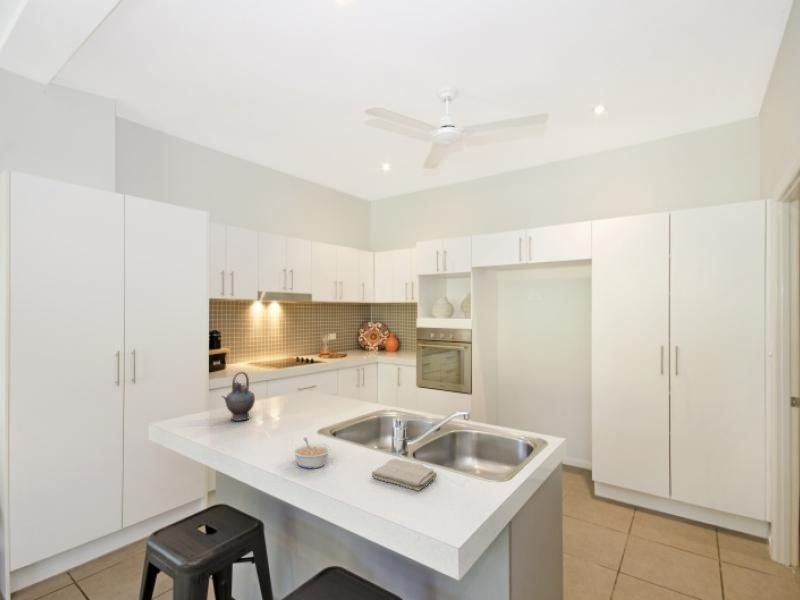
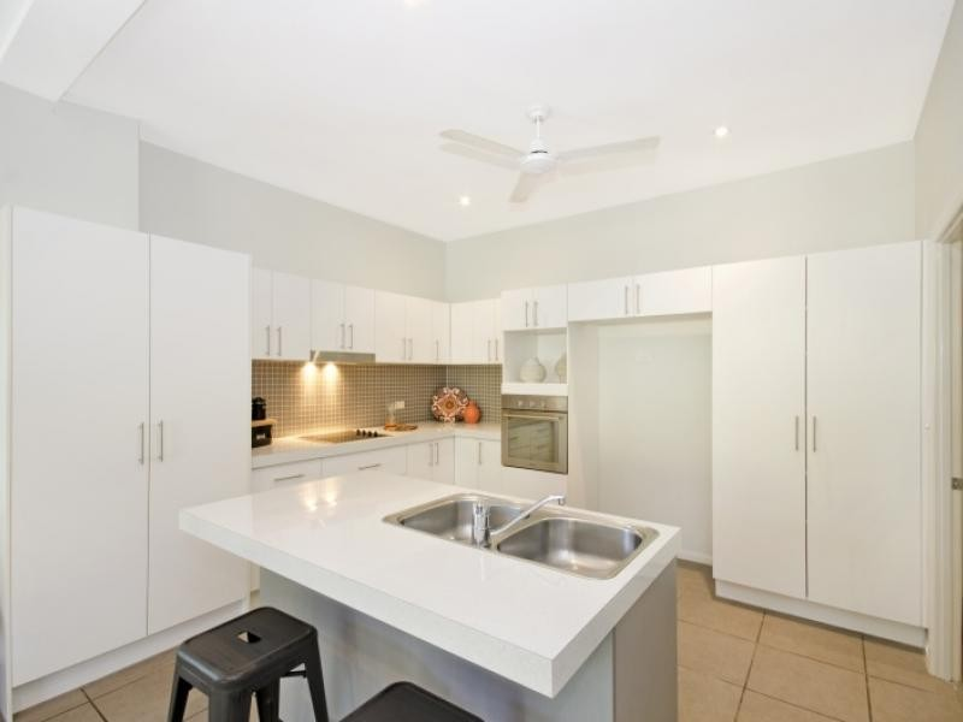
- legume [291,437,332,470]
- washcloth [371,458,438,492]
- teapot [220,371,256,422]
